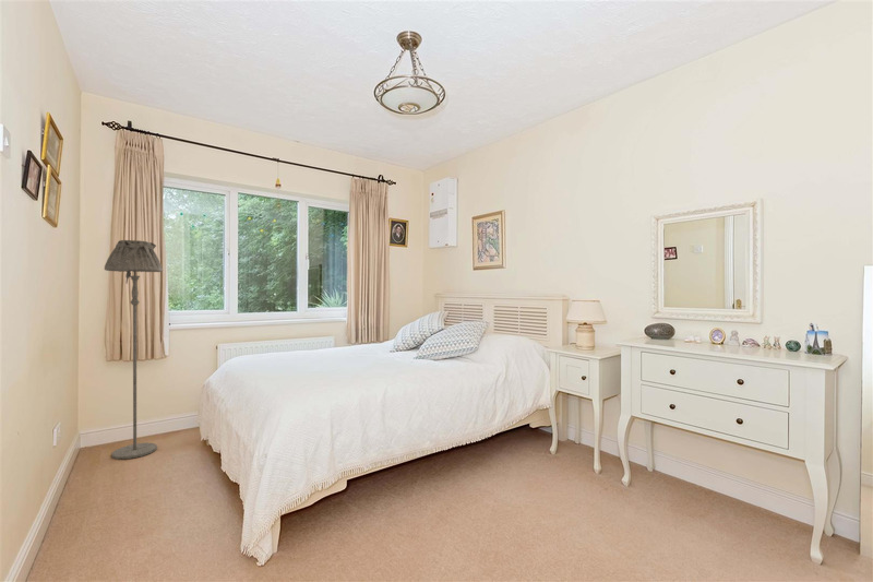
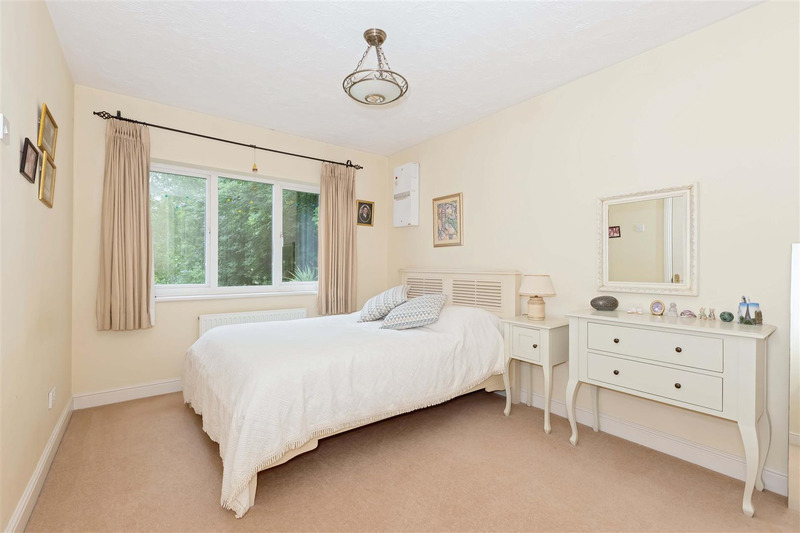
- floor lamp [104,239,164,461]
